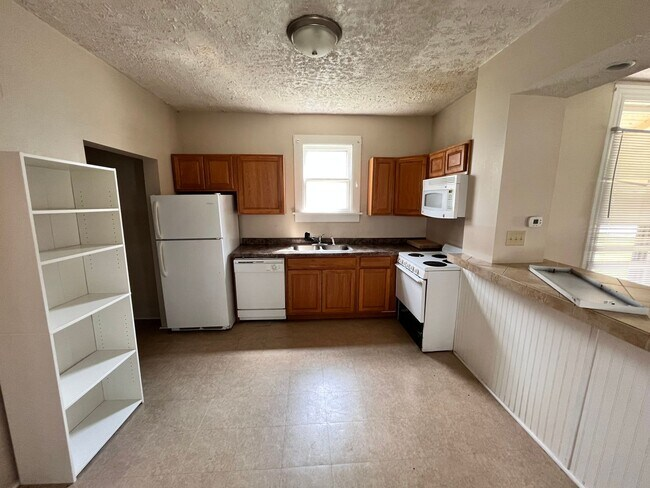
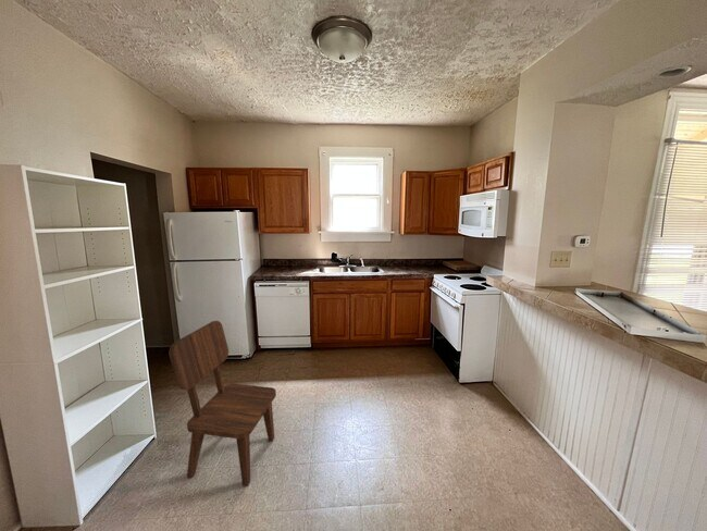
+ dining chair [168,320,277,487]
